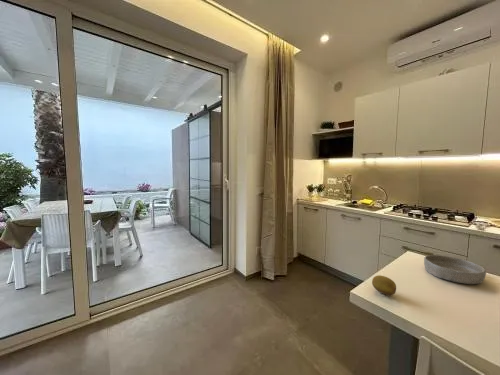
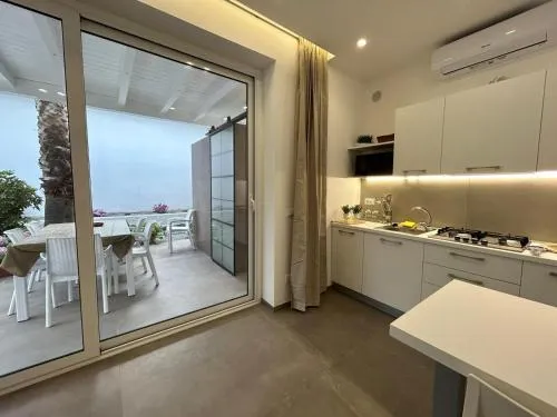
- bowl [423,254,487,285]
- fruit [371,274,397,296]
